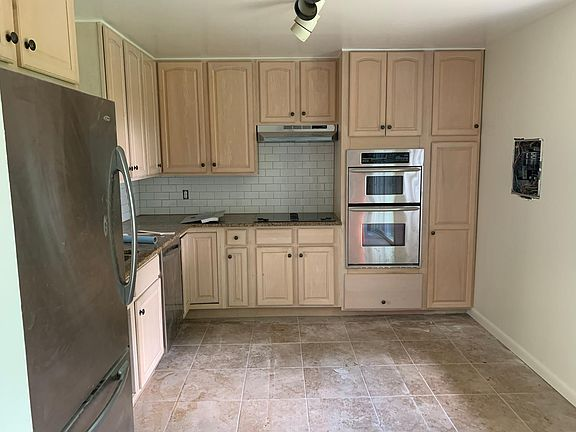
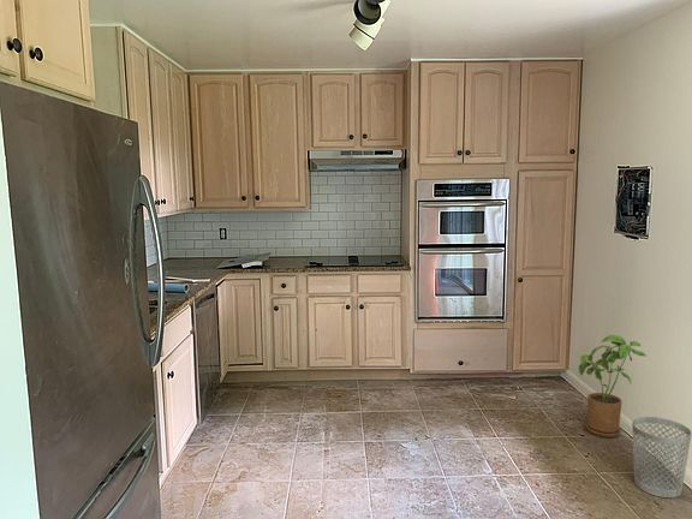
+ wastebasket [631,416,692,499]
+ house plant [578,334,648,439]
